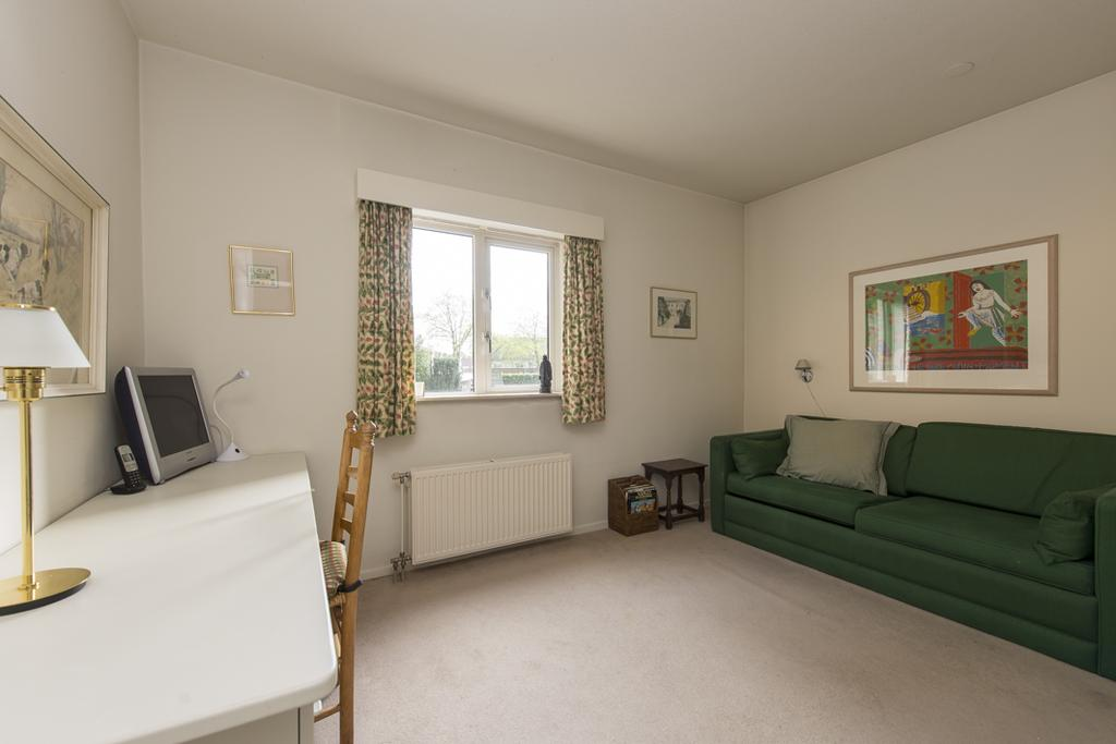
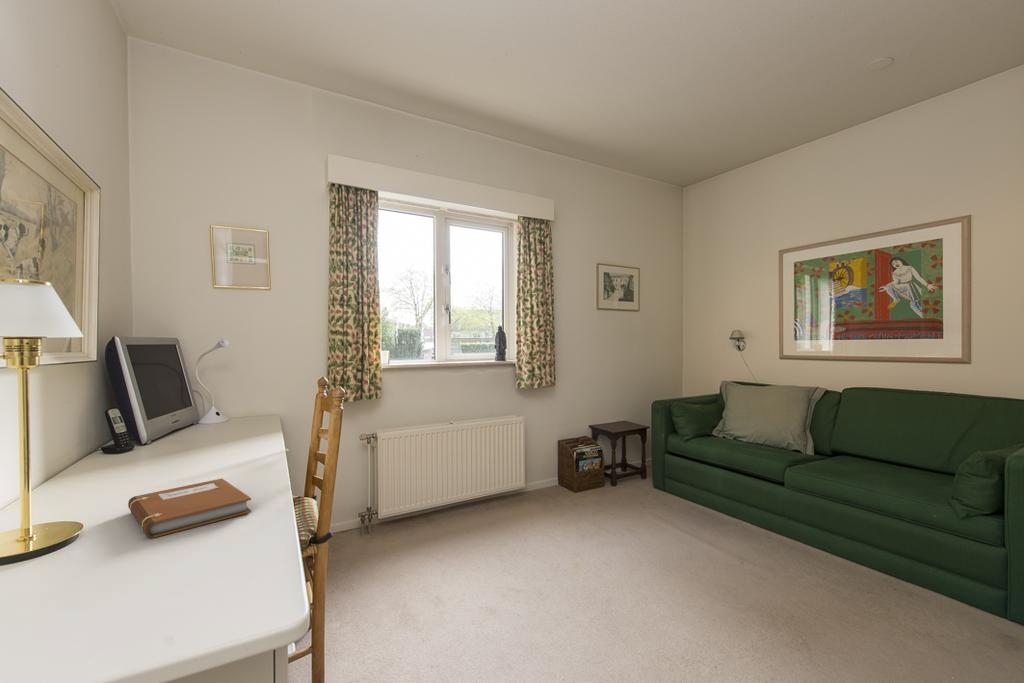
+ notebook [127,478,252,539]
